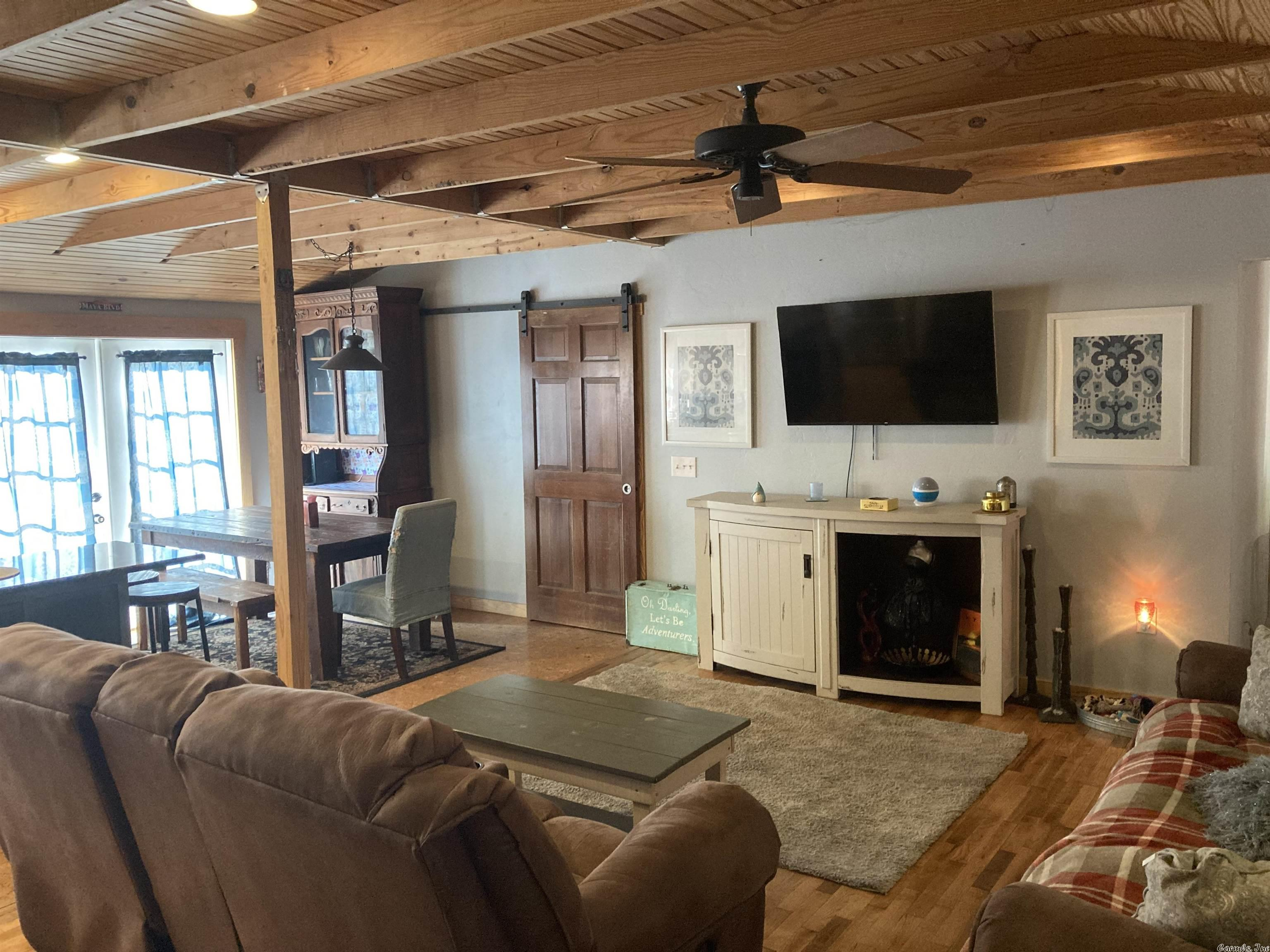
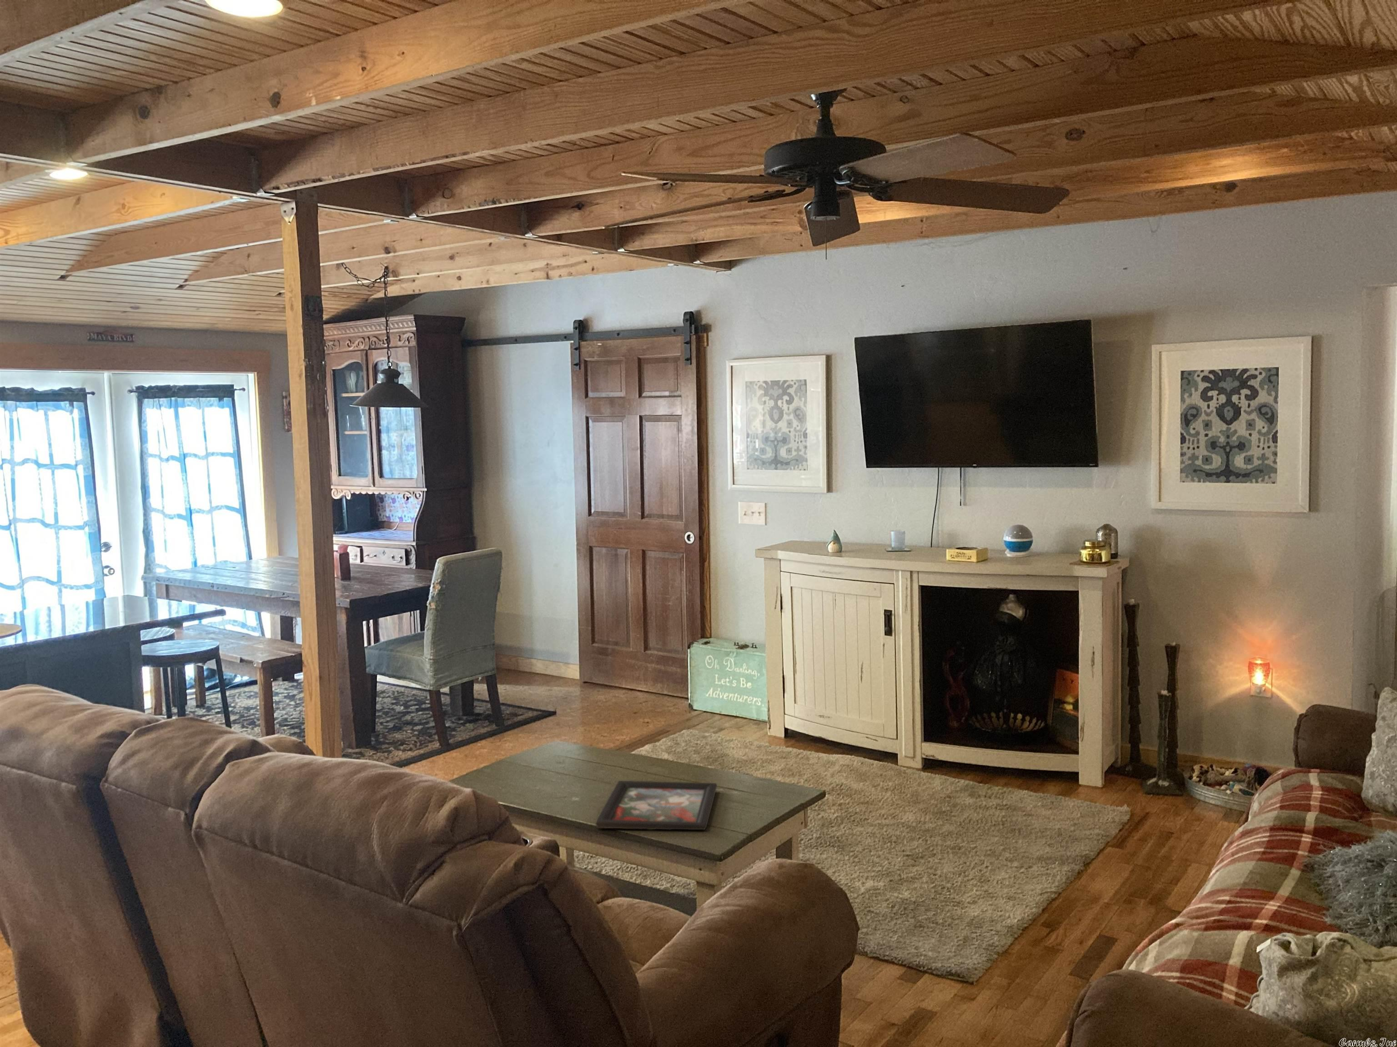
+ decorative tray [595,780,717,830]
